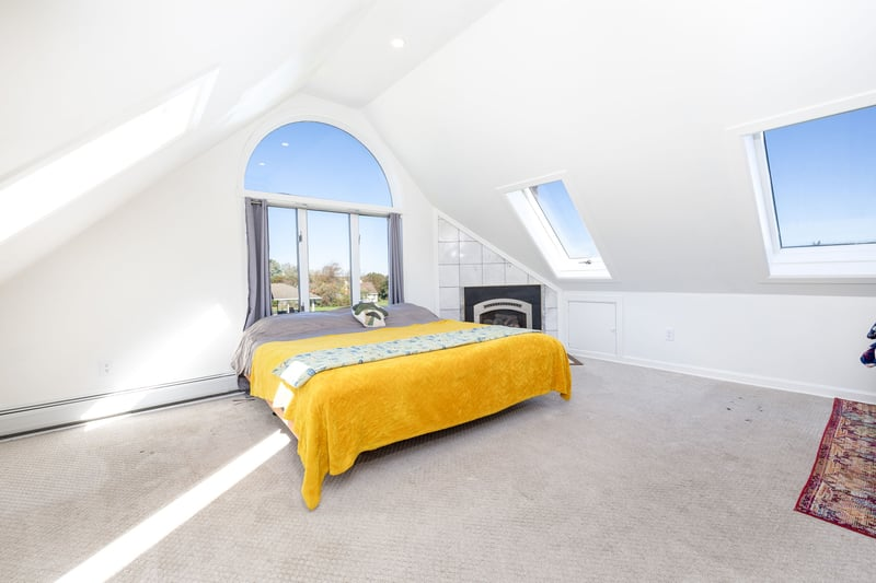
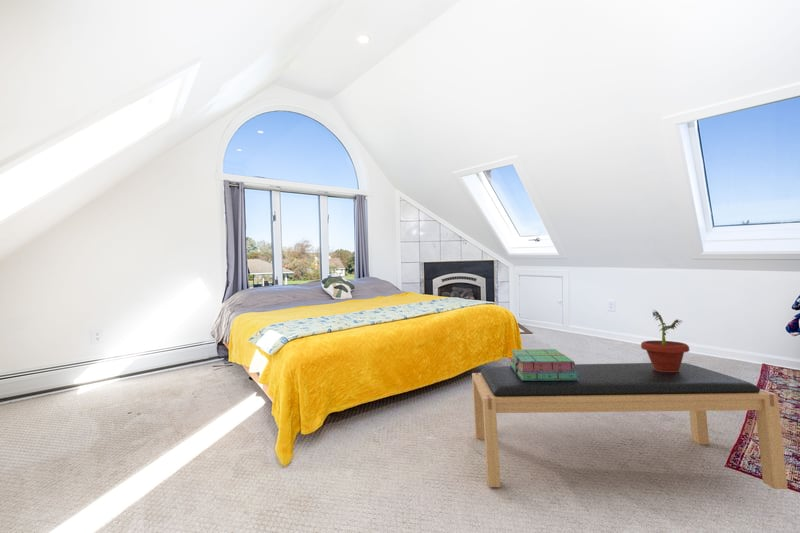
+ potted plant [640,309,690,372]
+ bench [471,362,788,490]
+ stack of books [508,348,579,381]
